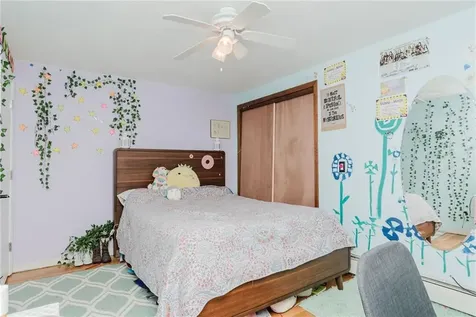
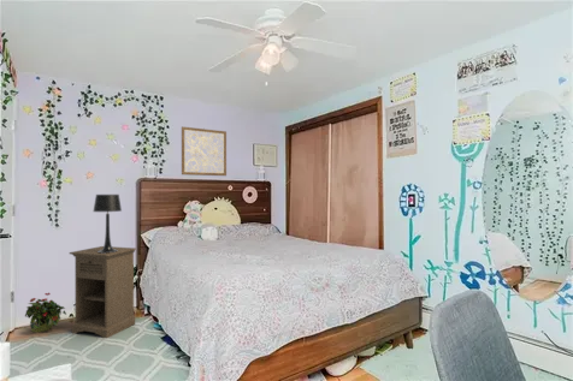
+ nightstand [69,245,137,339]
+ wall art [181,126,228,177]
+ potted plant [24,291,67,334]
+ table lamp [93,194,123,254]
